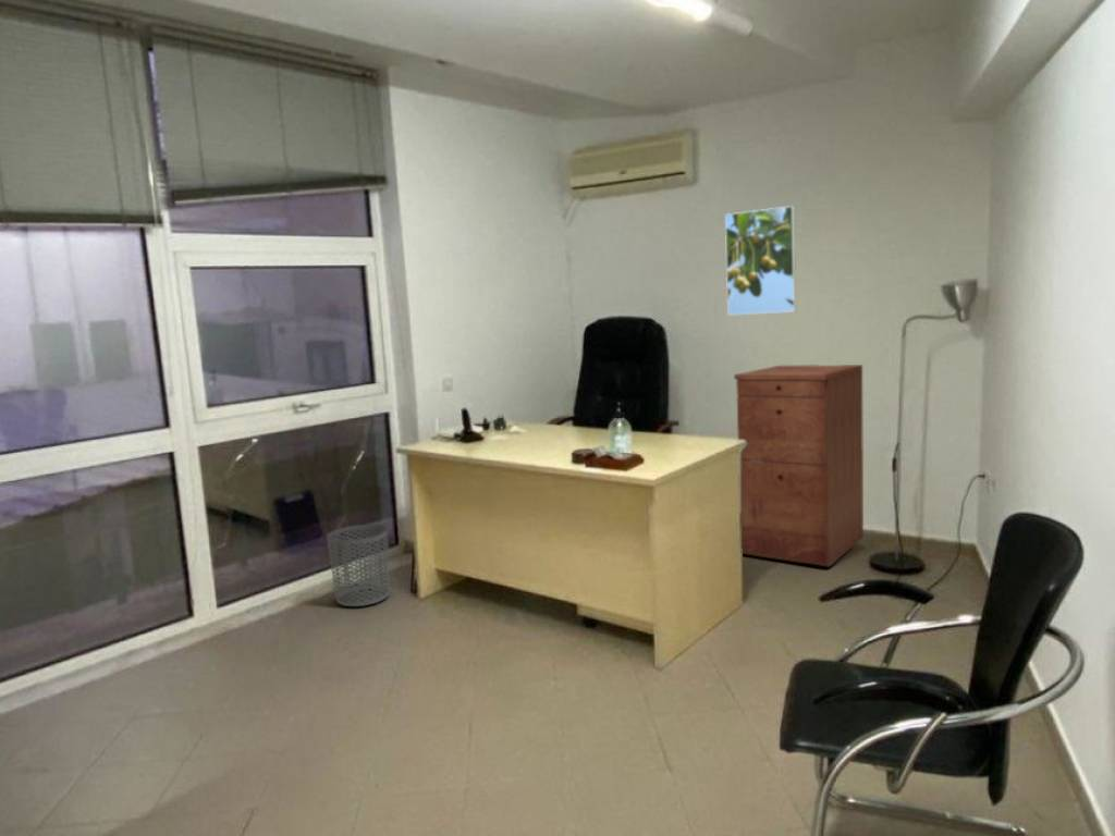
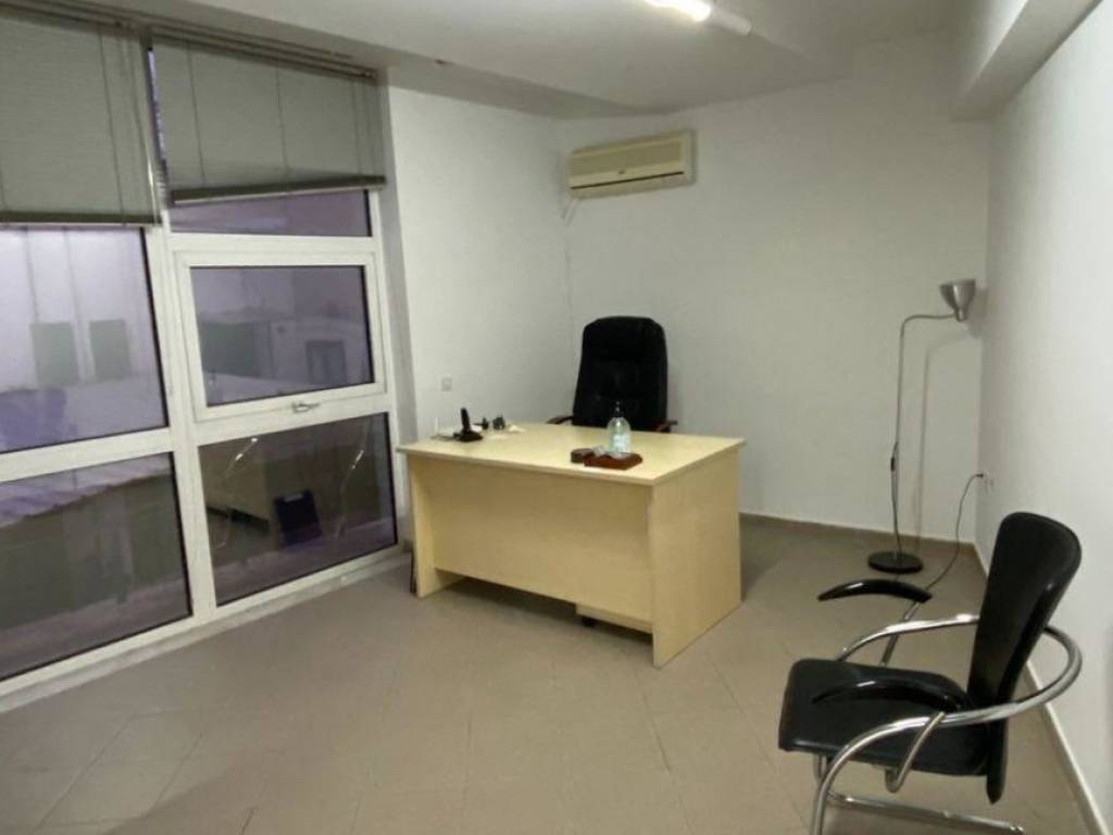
- waste bin [326,524,391,607]
- filing cabinet [733,364,865,568]
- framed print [724,205,797,317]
